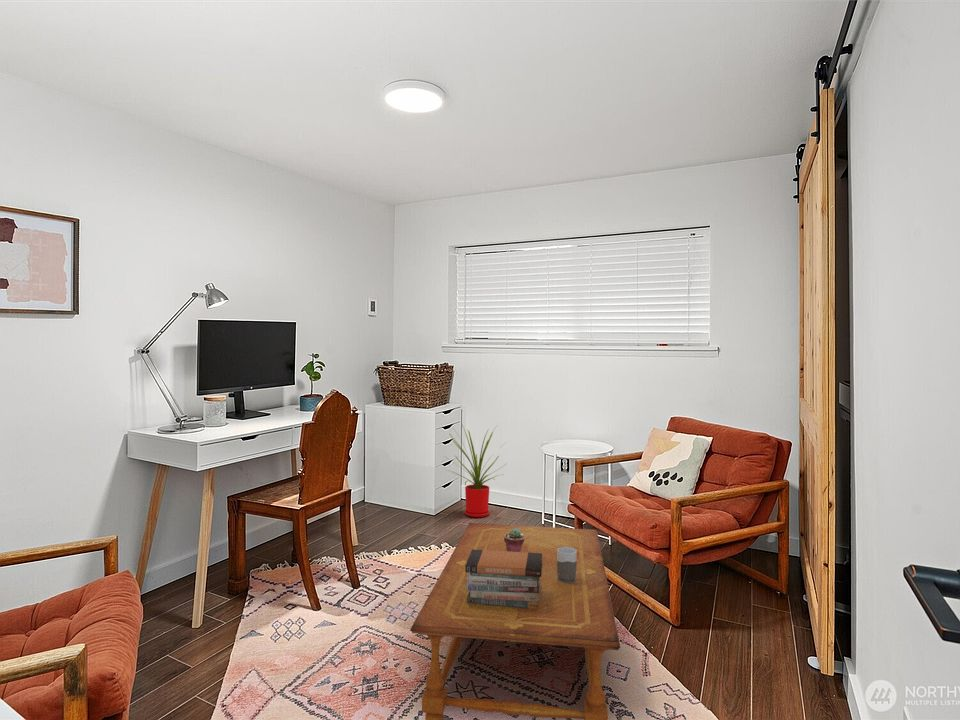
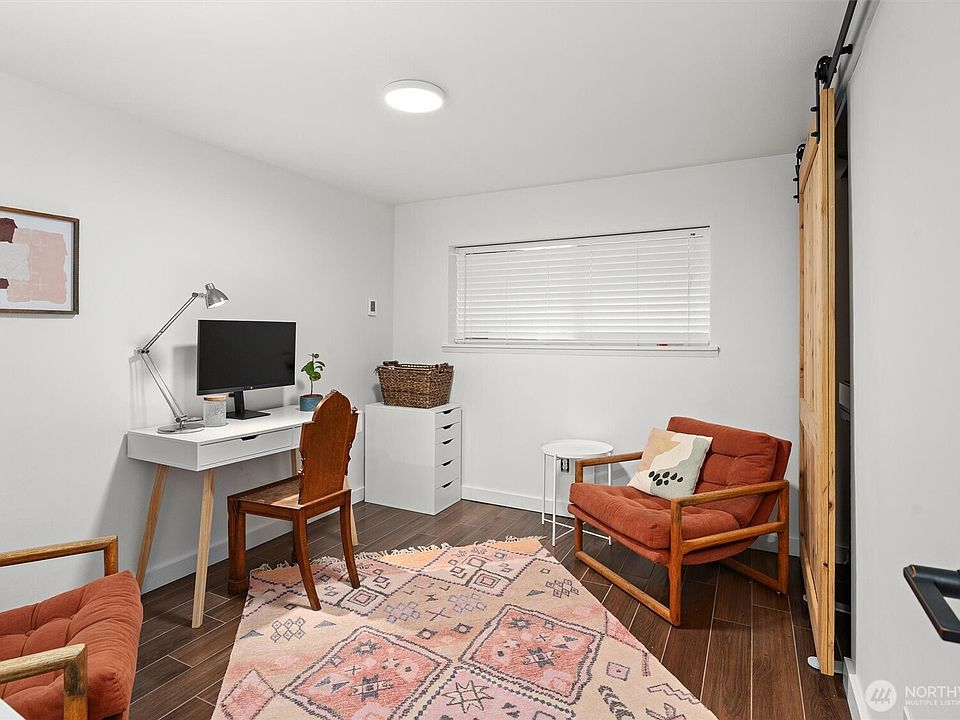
- potted succulent [504,529,524,552]
- house plant [445,424,508,518]
- coffee table [409,522,621,720]
- mug [557,547,577,583]
- book stack [465,550,543,610]
